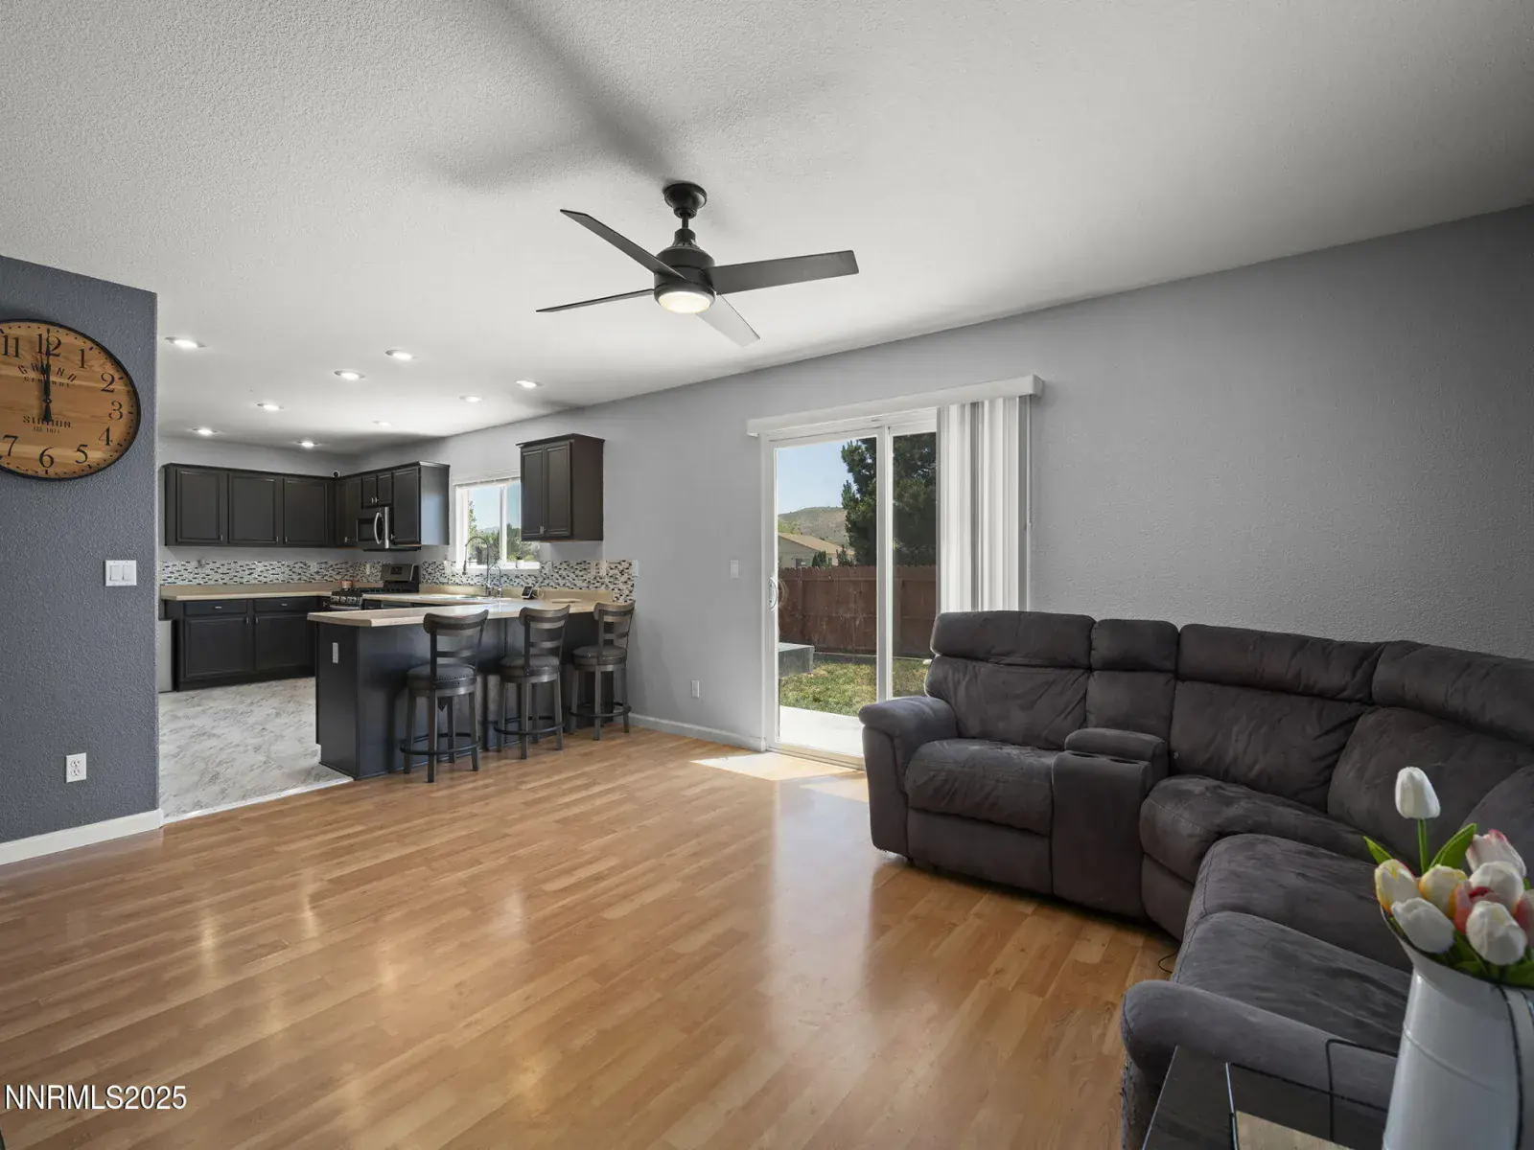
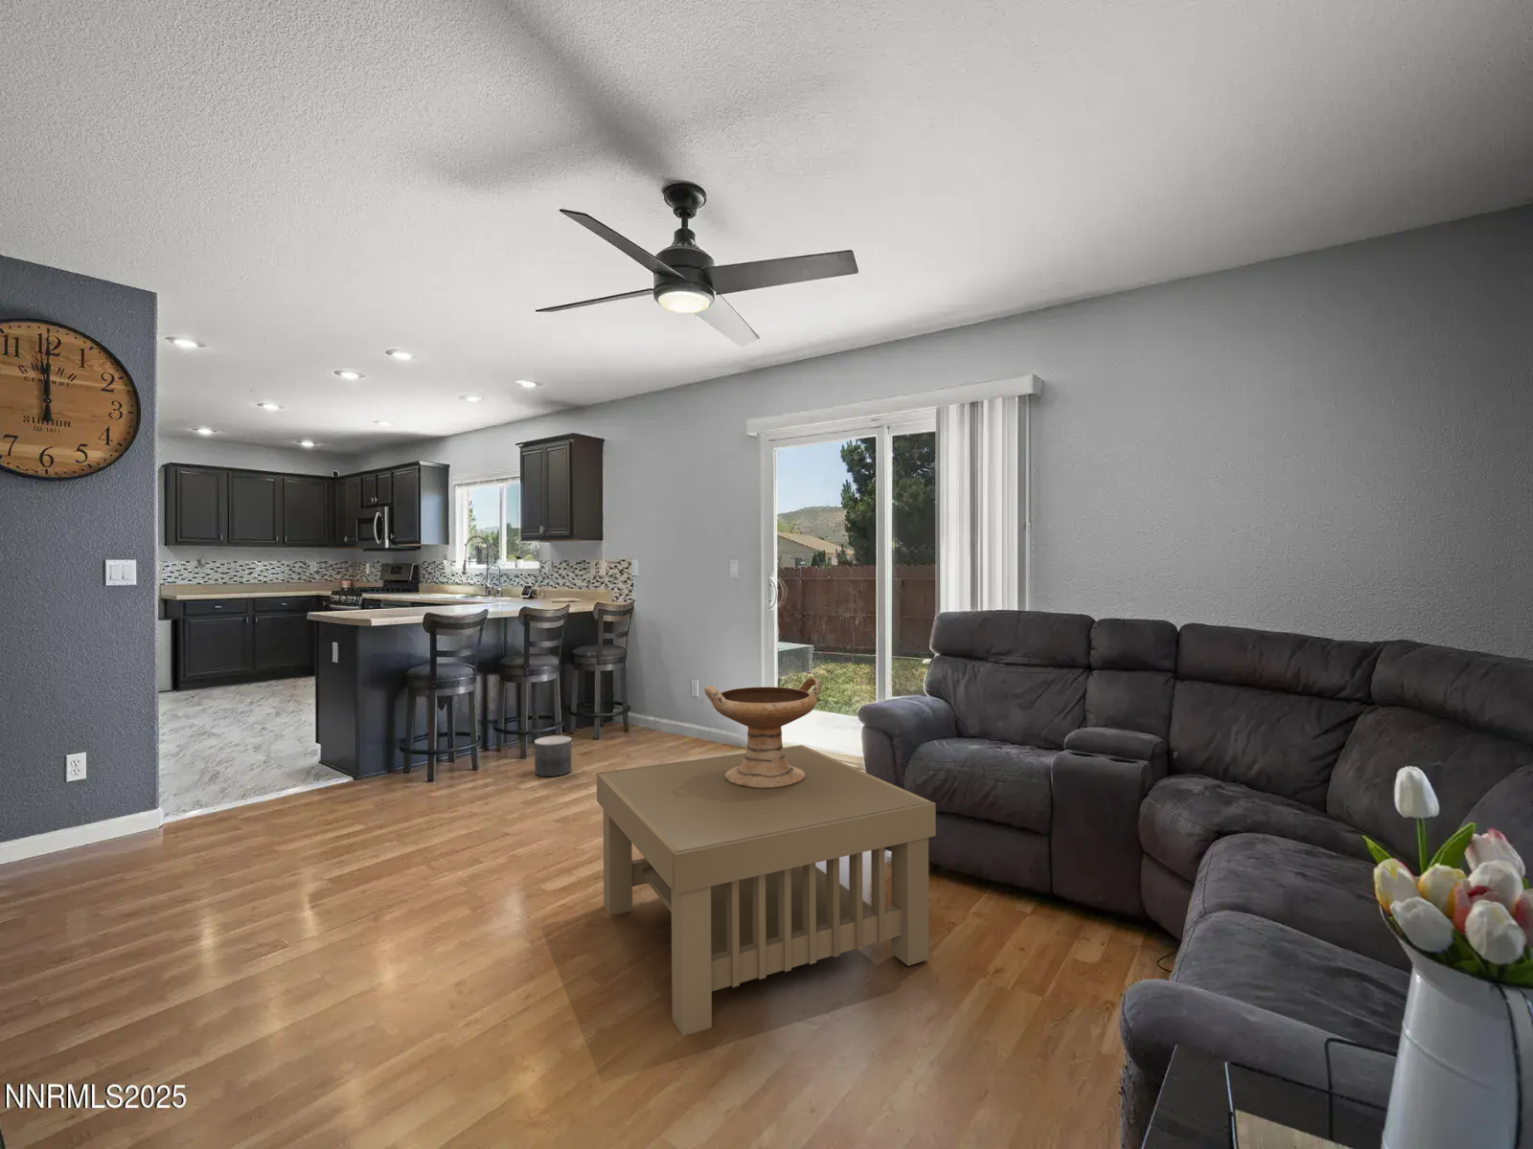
+ planter [534,735,572,777]
+ coffee table [596,743,937,1037]
+ decorative bowl [704,677,823,788]
